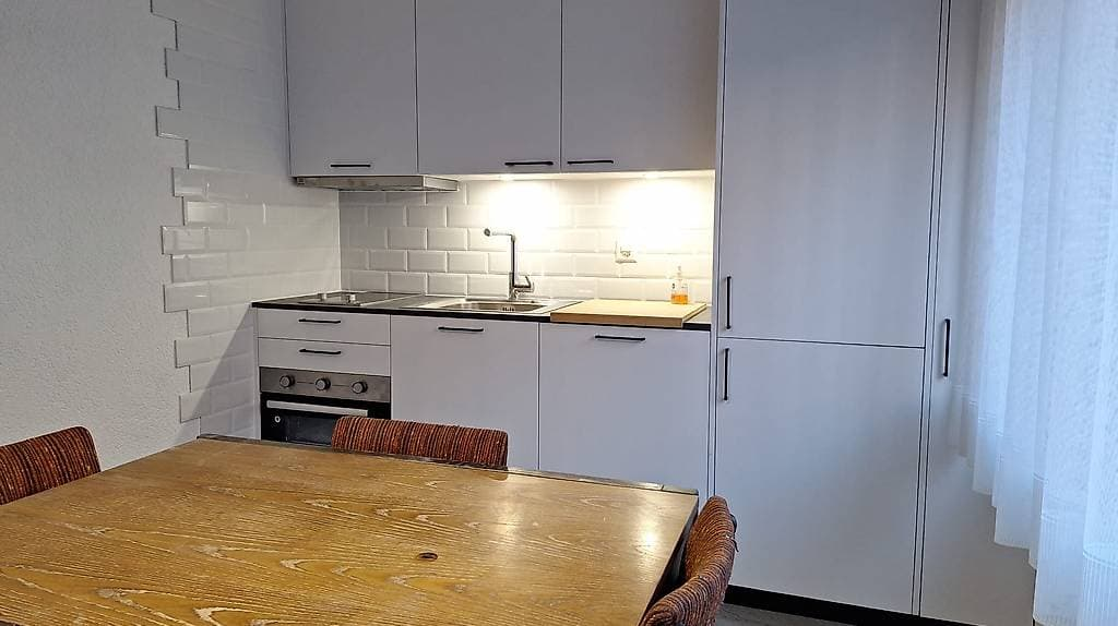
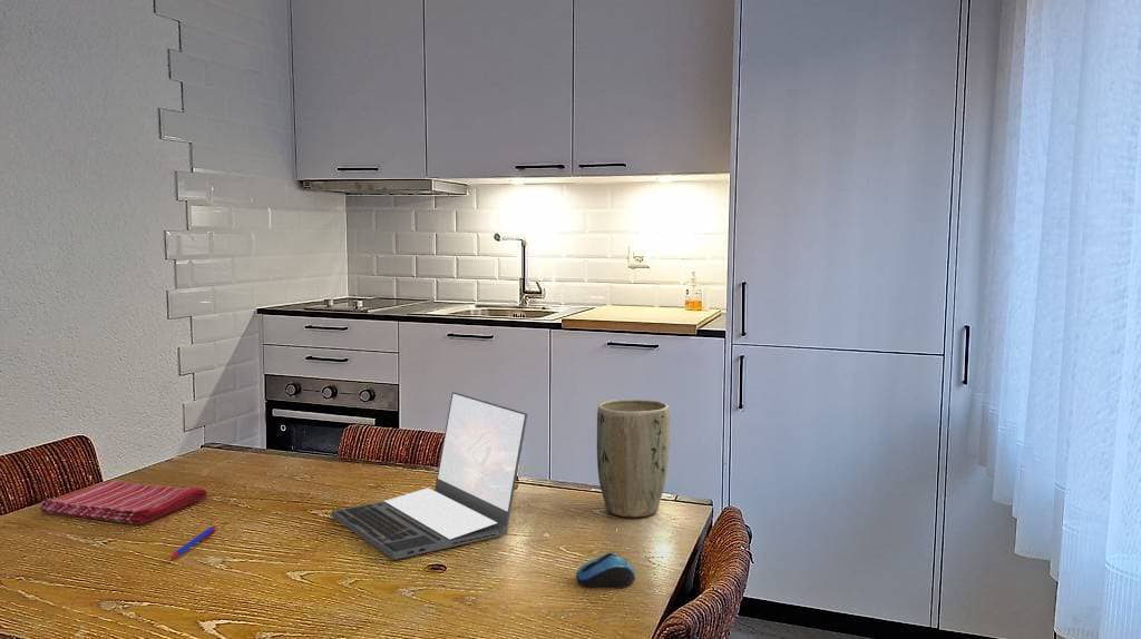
+ dish towel [38,480,207,525]
+ computer mouse [575,552,635,588]
+ pen [167,524,217,561]
+ laptop [331,391,528,561]
+ plant pot [596,399,671,519]
